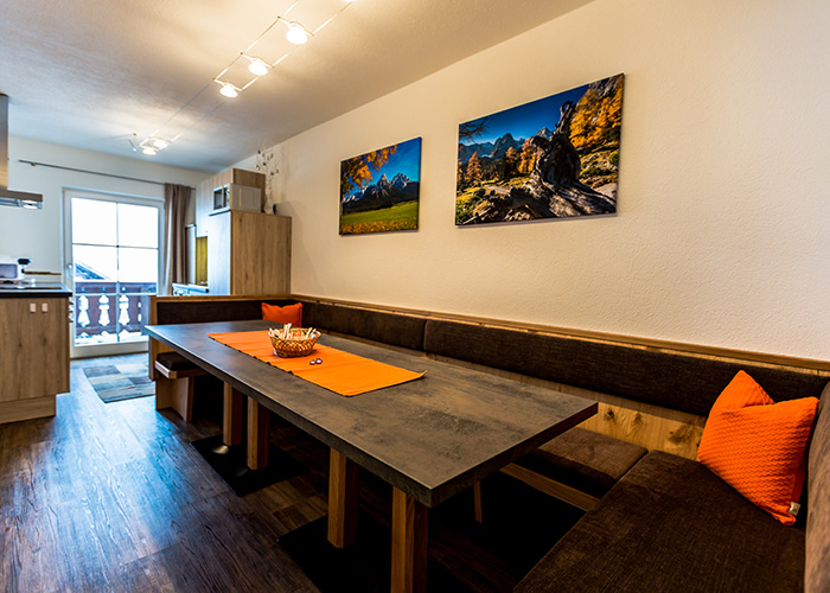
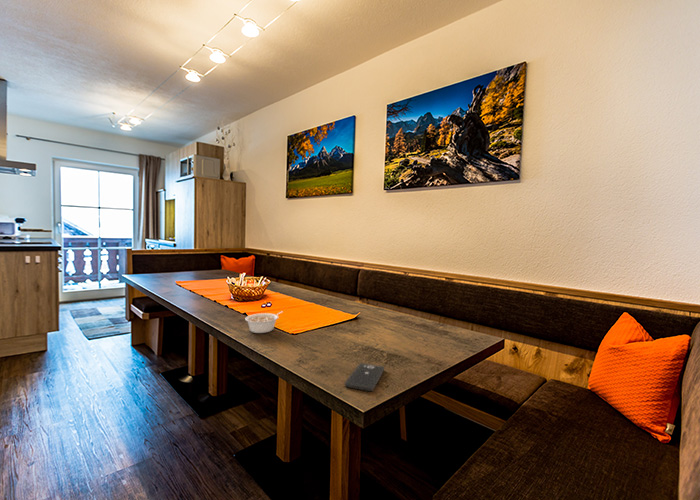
+ legume [244,310,284,334]
+ smartphone [344,362,385,392]
